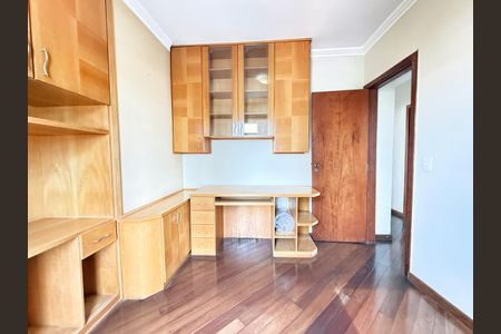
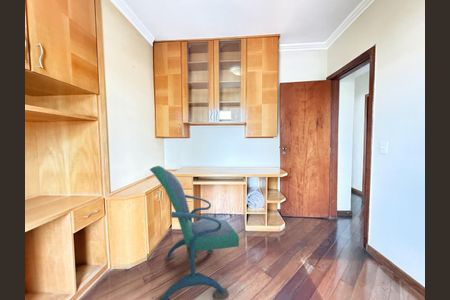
+ office chair [149,165,240,300]
